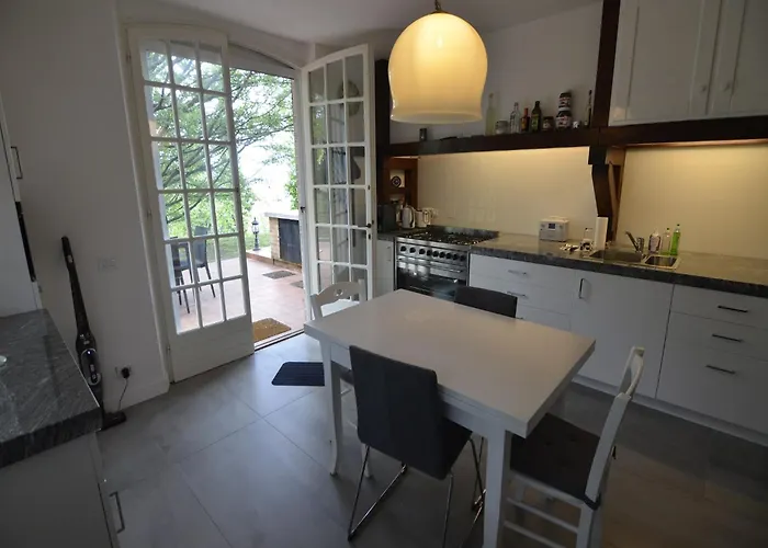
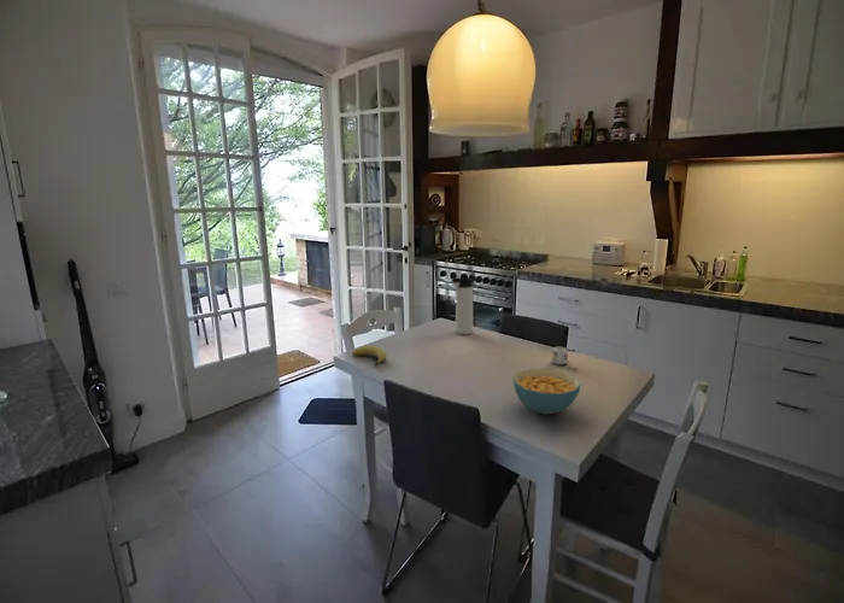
+ mug [551,346,579,371]
+ thermos bottle [449,274,474,335]
+ fruit [351,345,387,368]
+ cereal bowl [511,368,581,415]
